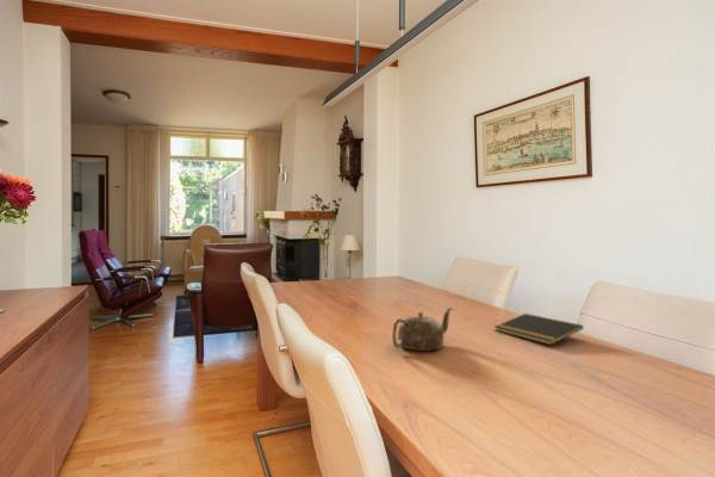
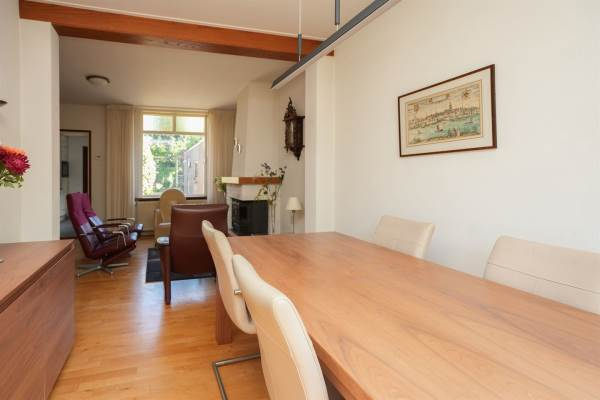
- notepad [493,312,584,346]
- teapot [392,306,453,352]
